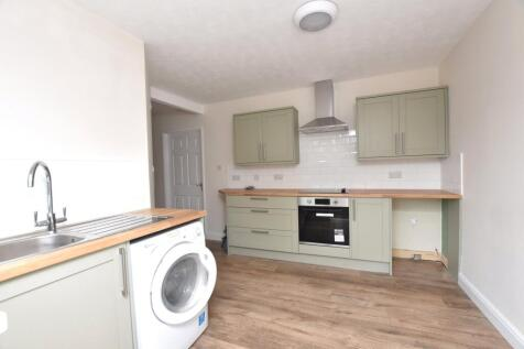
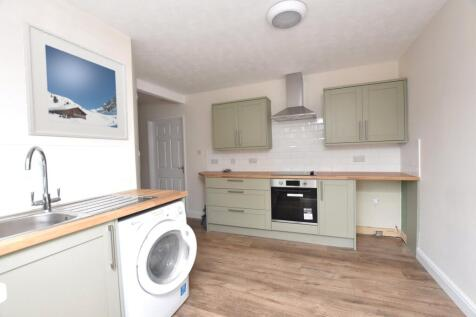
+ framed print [21,18,130,141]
